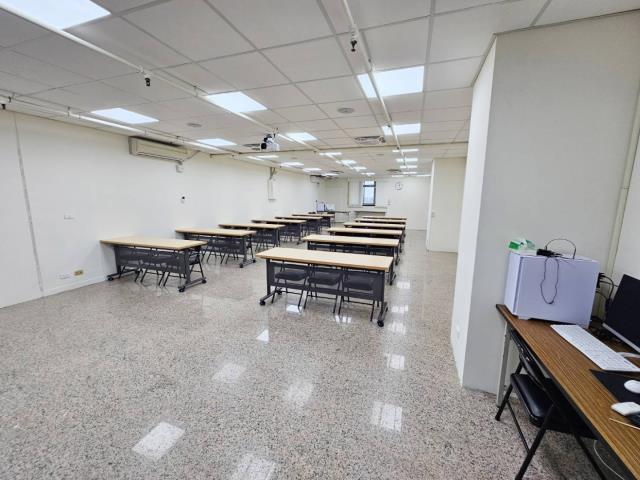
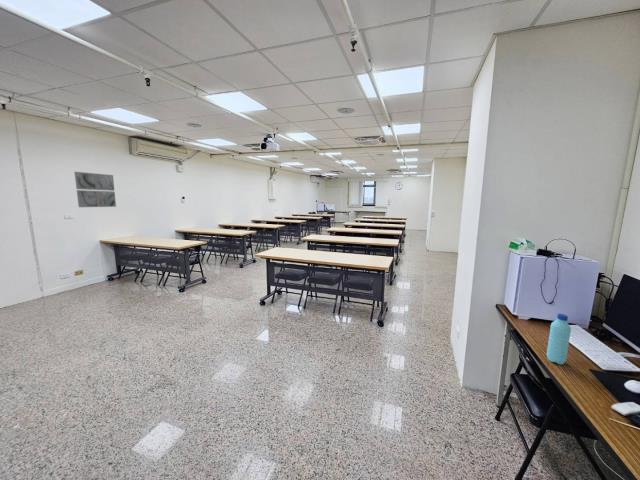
+ wall art [73,171,117,208]
+ water bottle [546,313,572,365]
